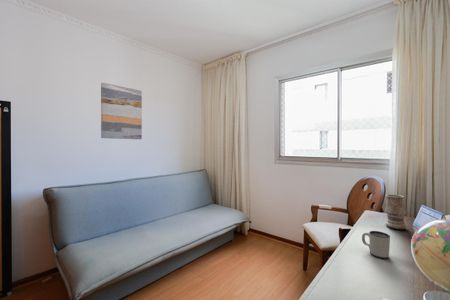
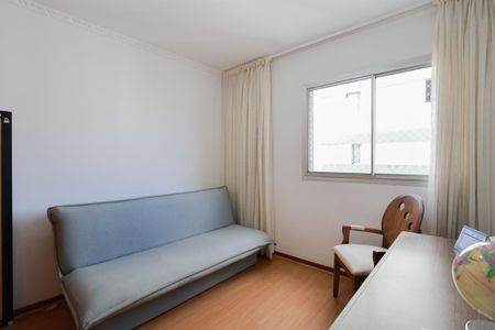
- vase [384,194,408,230]
- mug [361,230,391,259]
- wall art [100,82,143,140]
